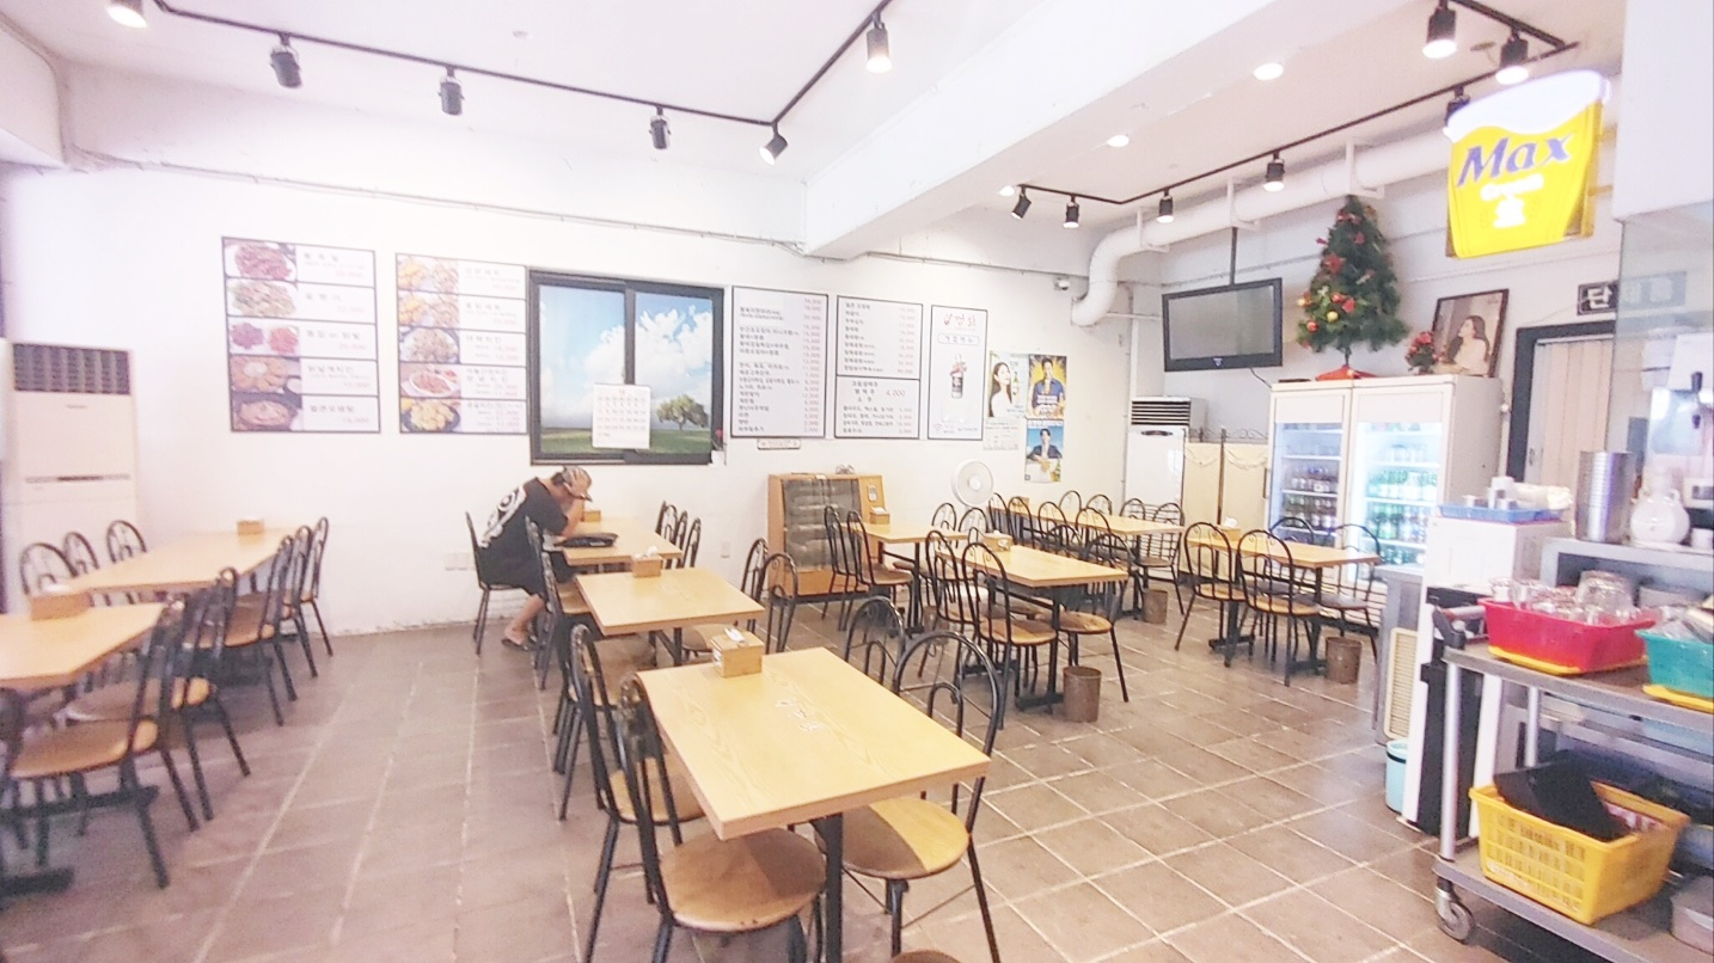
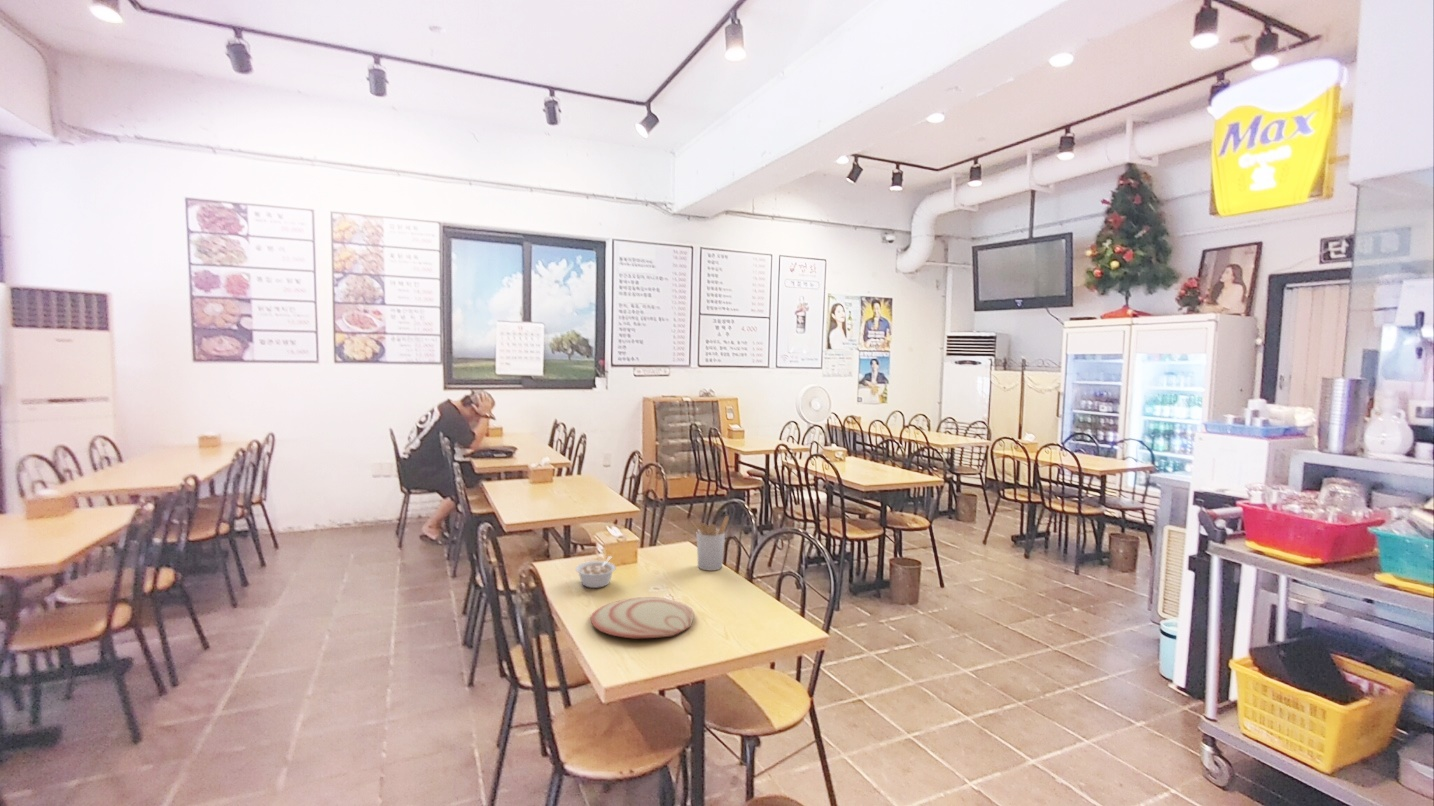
+ utensil holder [690,515,730,571]
+ plate [590,596,695,639]
+ legume [575,555,617,589]
